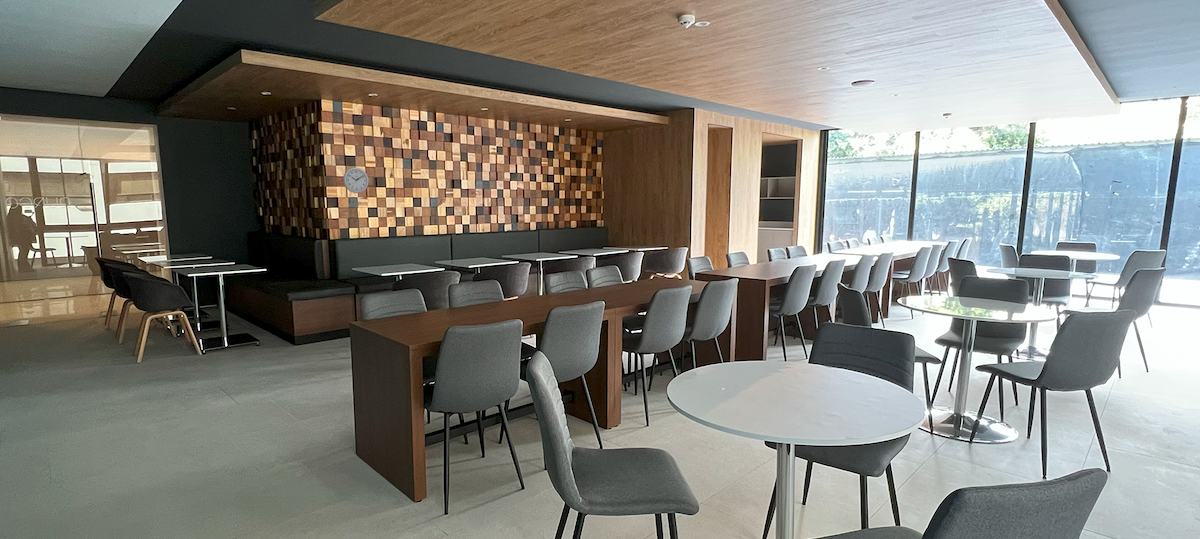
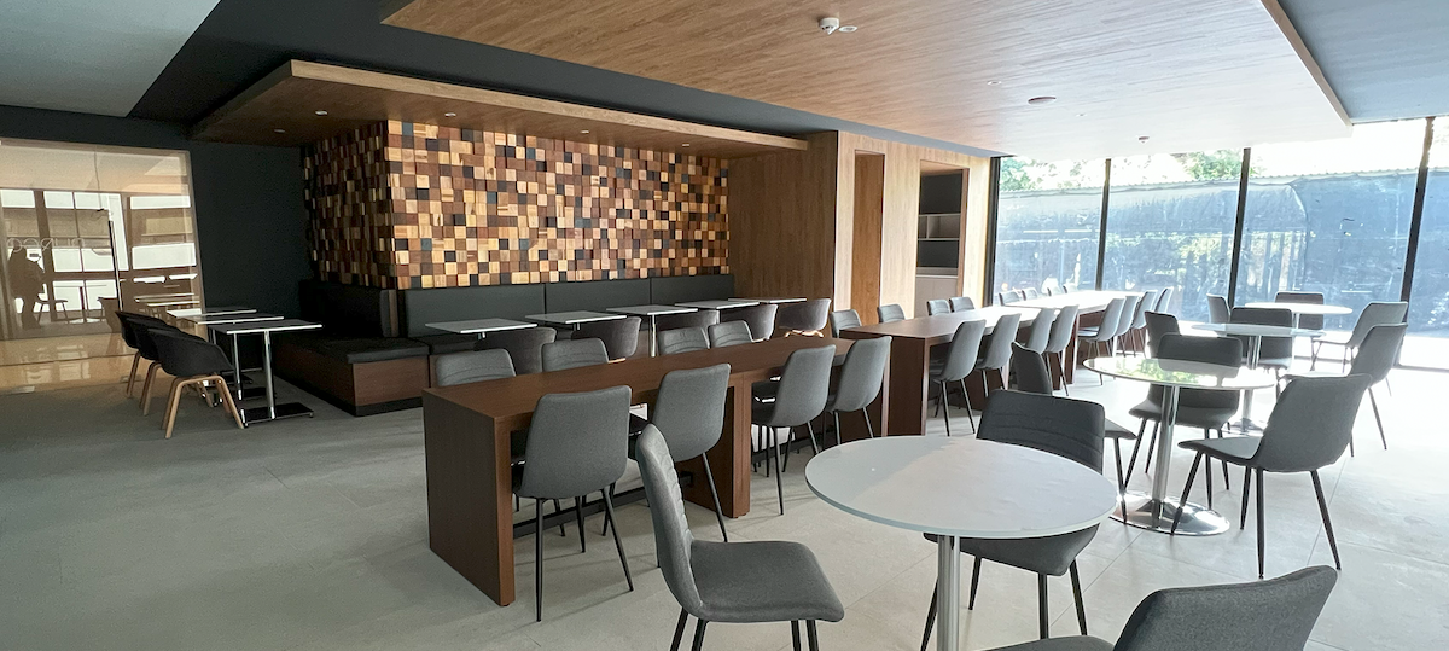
- wall clock [342,166,370,194]
